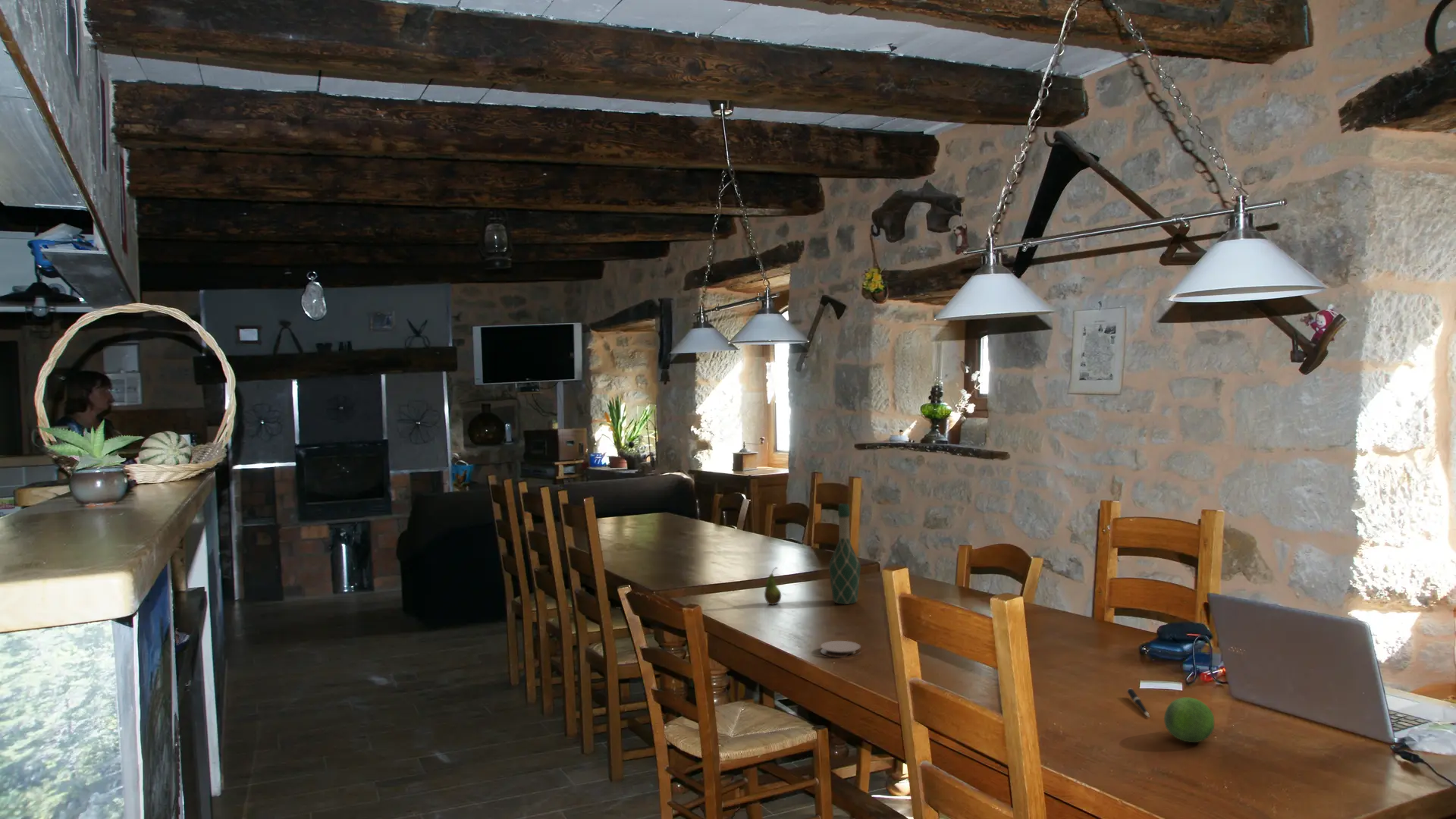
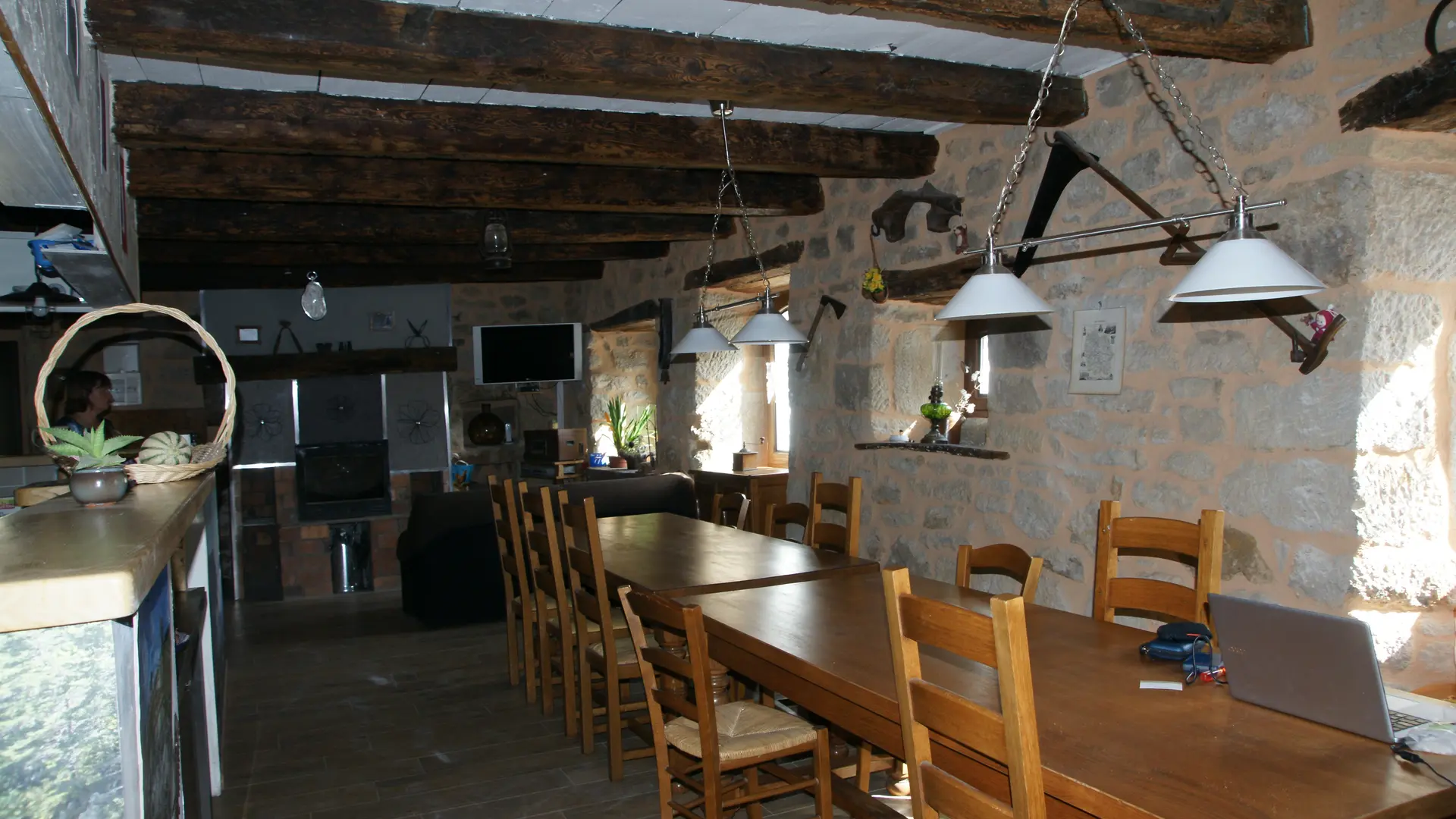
- pen [1126,688,1150,718]
- wine bottle [828,503,861,605]
- fruit [764,566,782,606]
- coaster [820,640,861,658]
- fruit [1163,697,1215,743]
